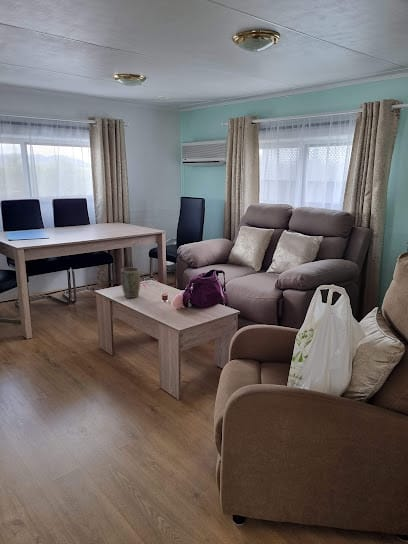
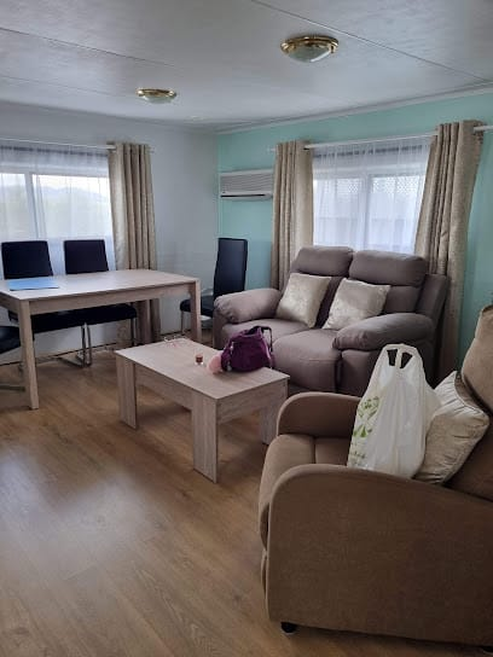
- plant pot [120,267,141,299]
